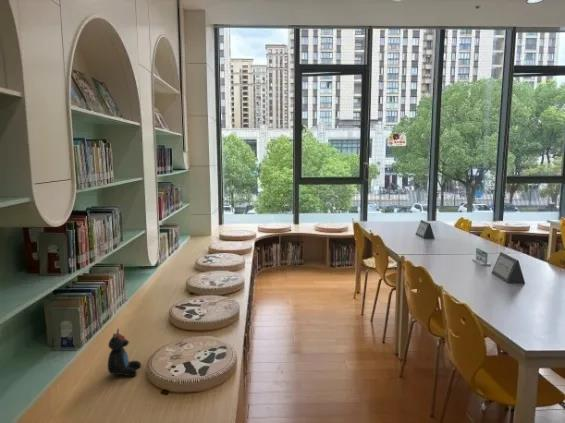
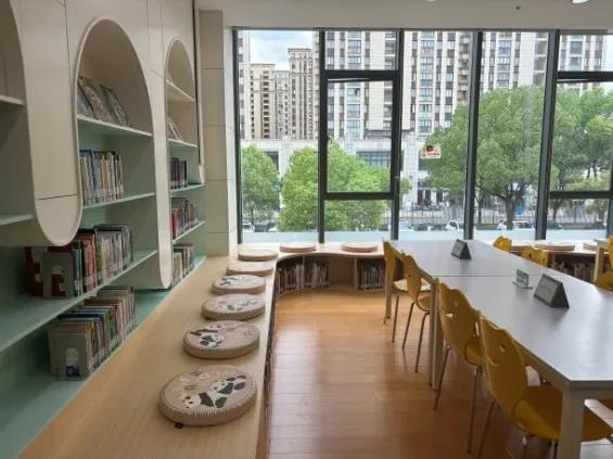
- teddy bear [107,328,142,377]
